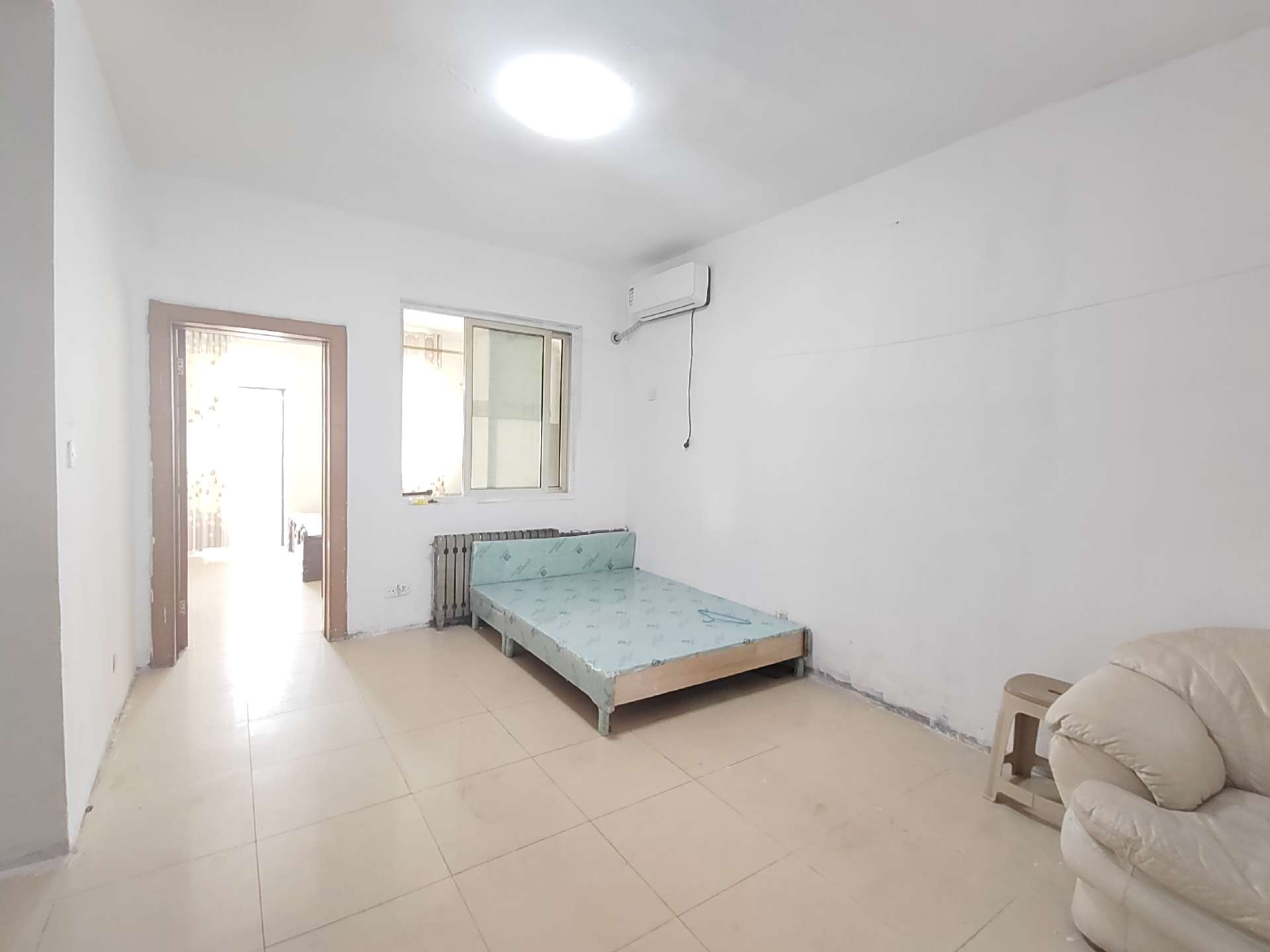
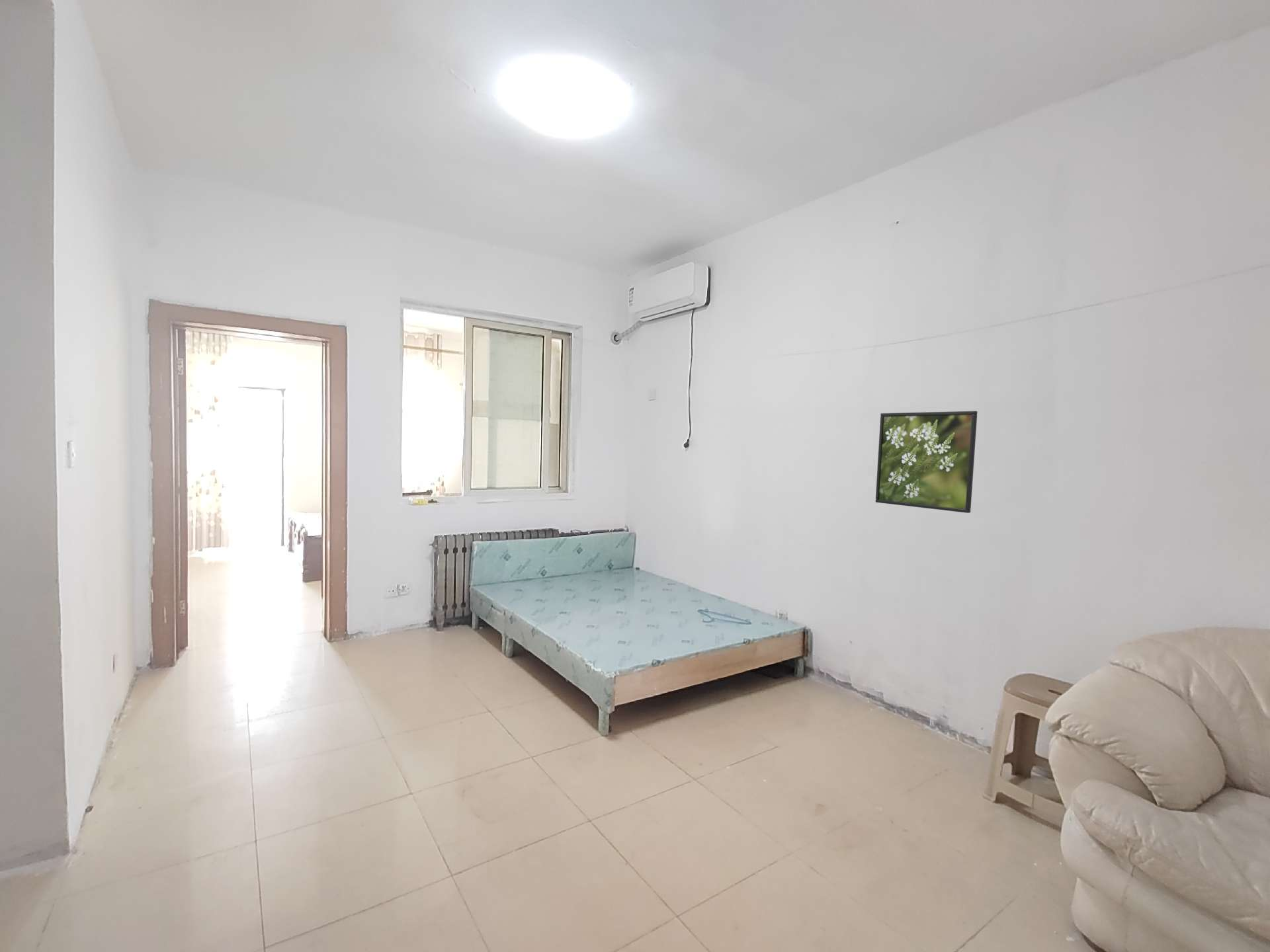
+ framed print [875,411,978,514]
